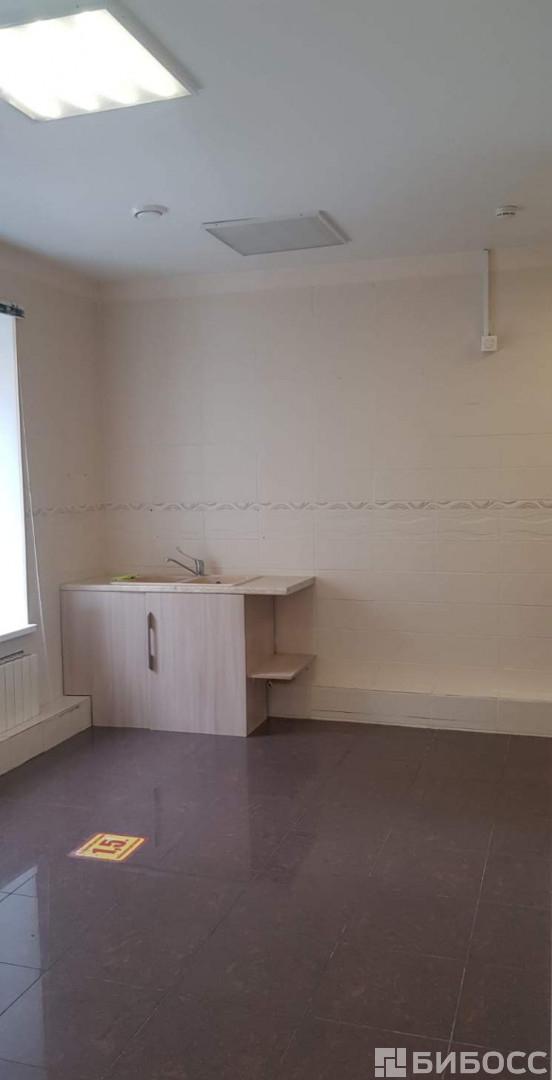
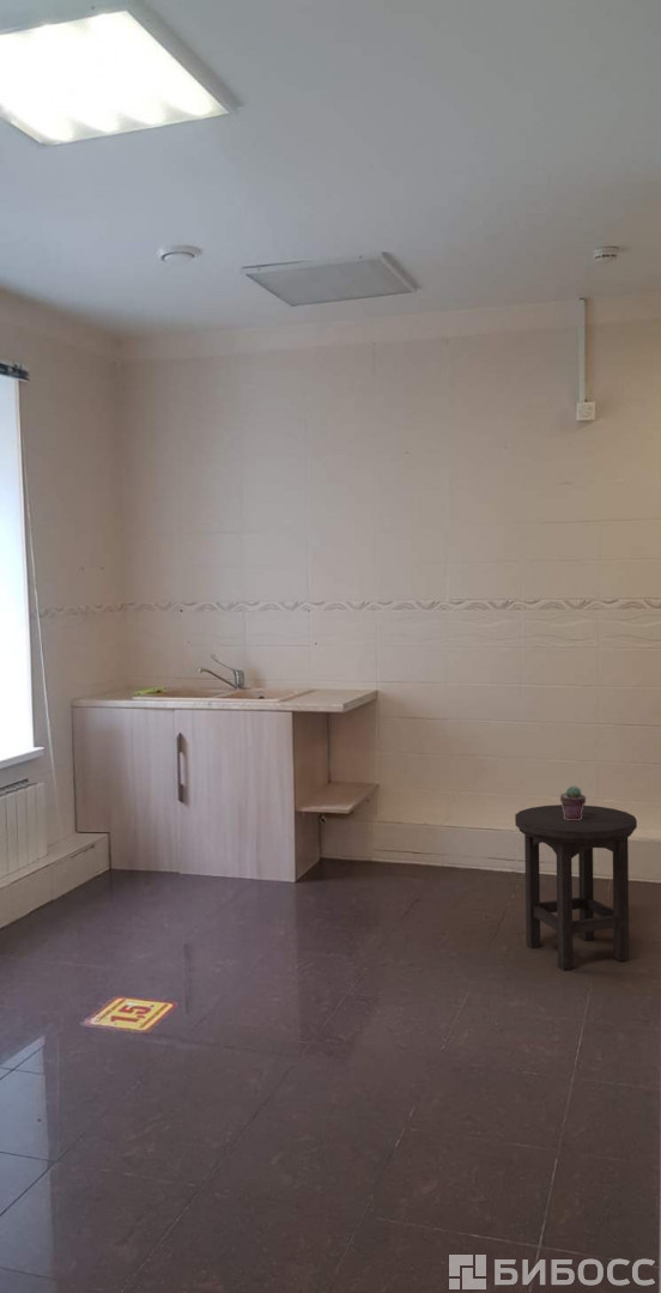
+ stool [514,803,638,971]
+ potted succulent [559,785,587,820]
